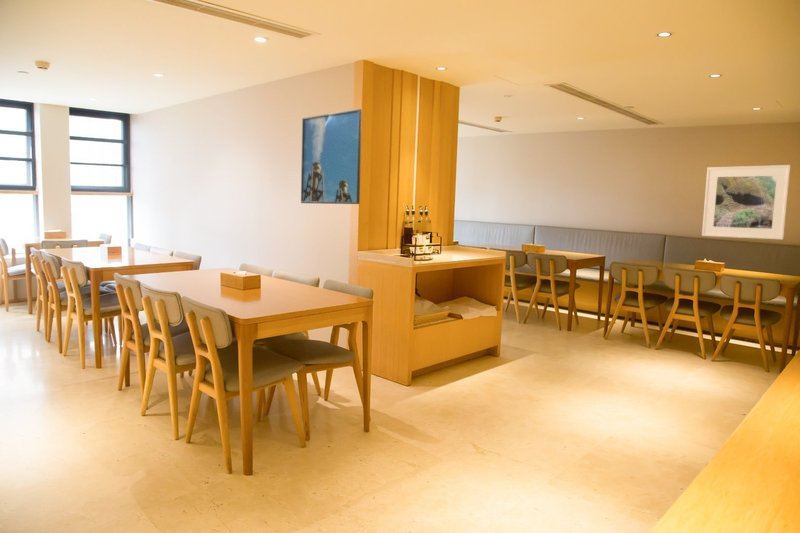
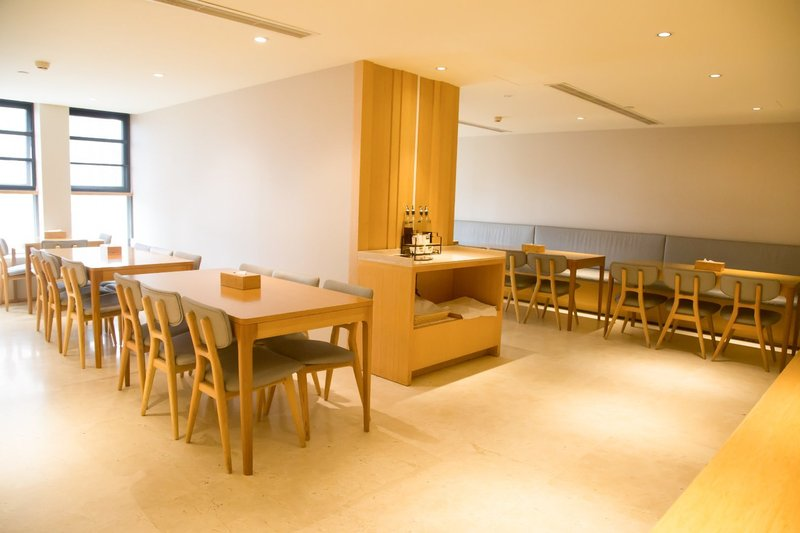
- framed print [300,108,363,205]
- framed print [701,164,791,240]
